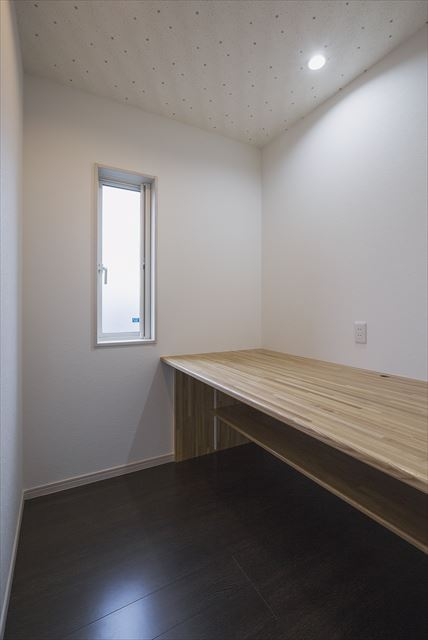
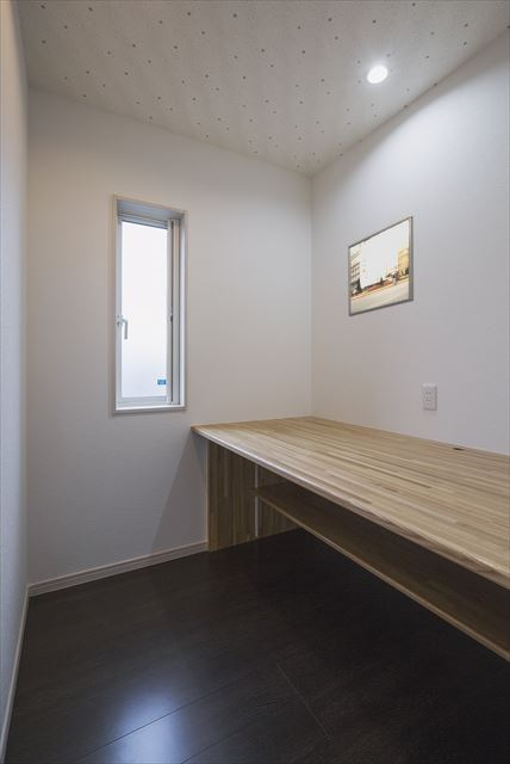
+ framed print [347,214,415,318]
